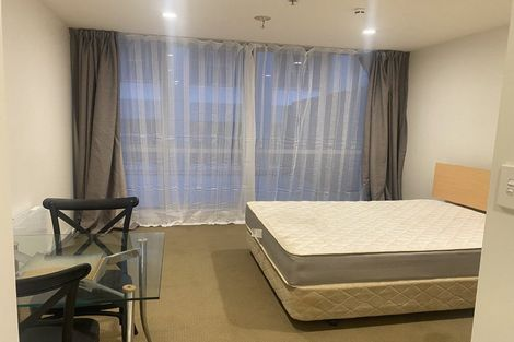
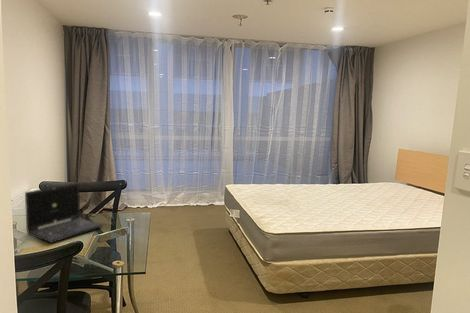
+ laptop [24,182,104,244]
